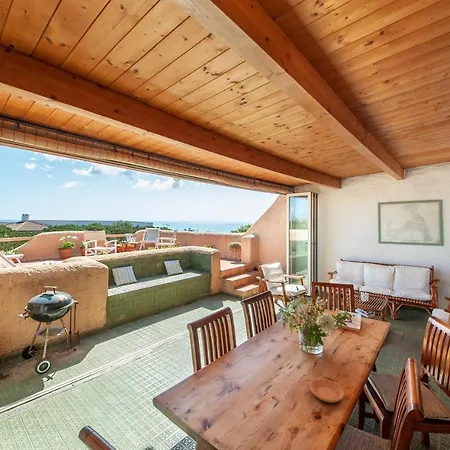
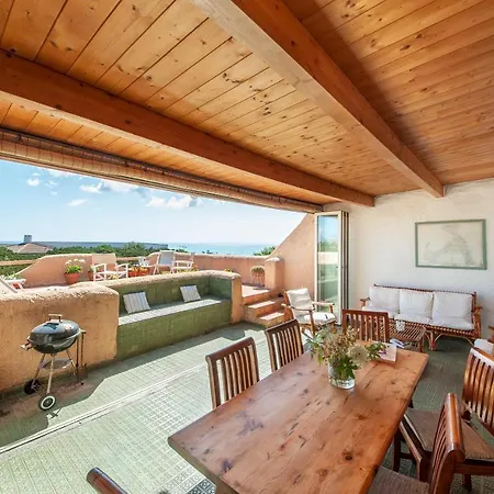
- saucer [309,378,345,404]
